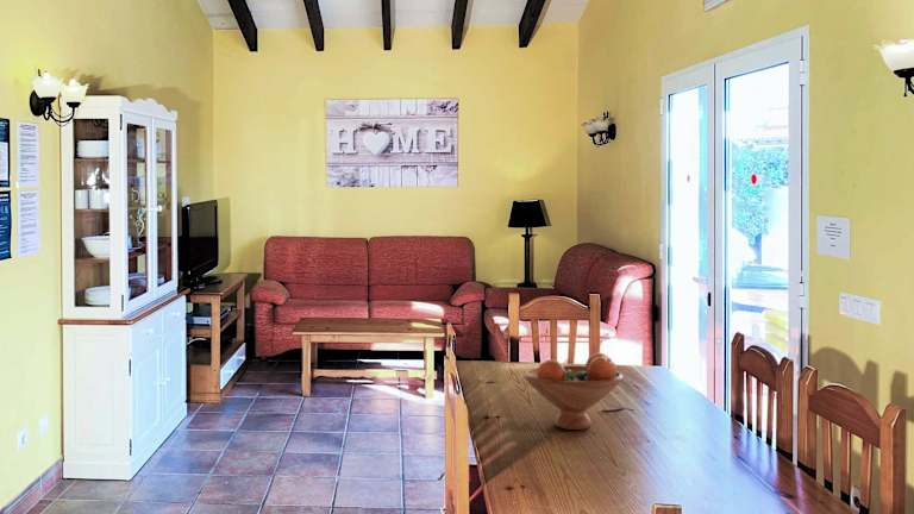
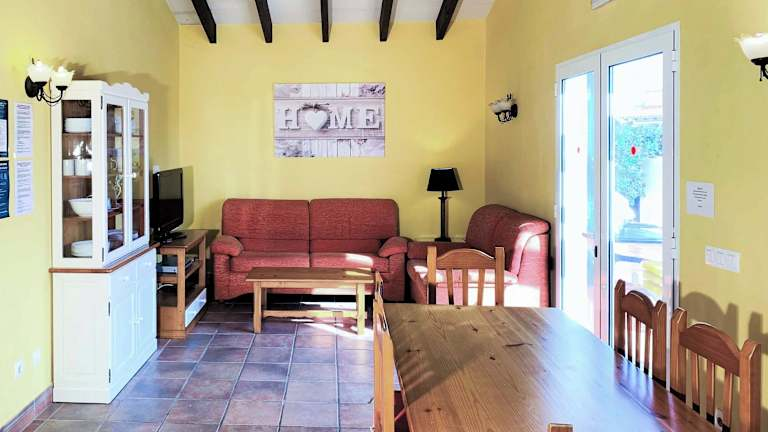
- fruit bowl [522,352,625,431]
